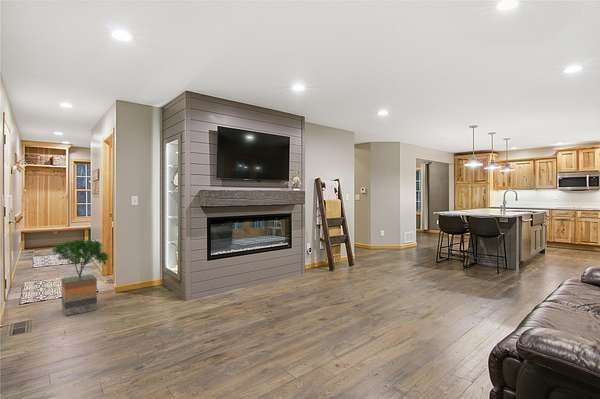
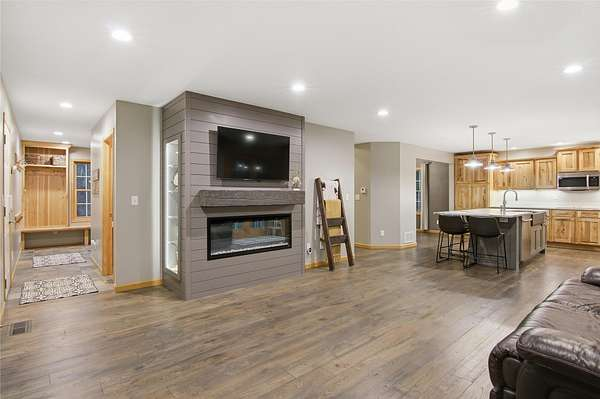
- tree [51,238,110,317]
